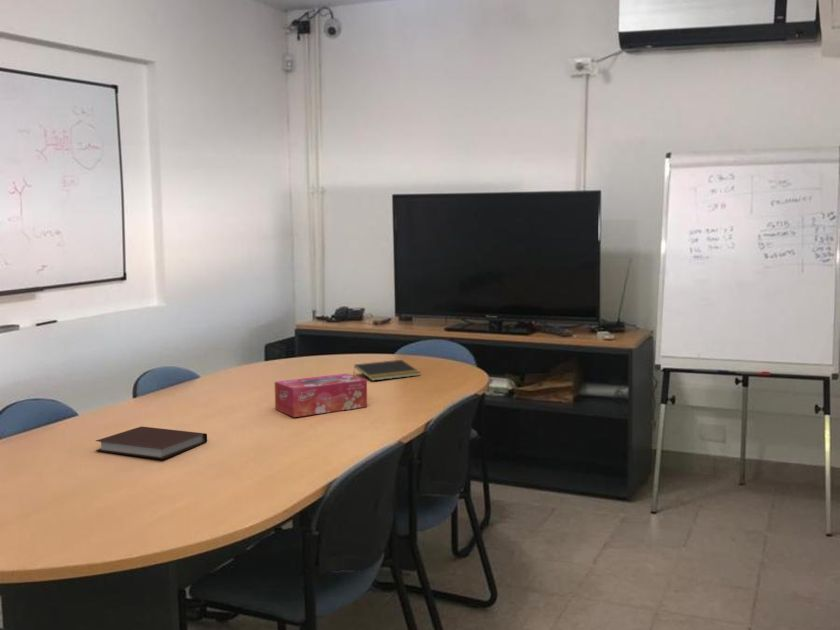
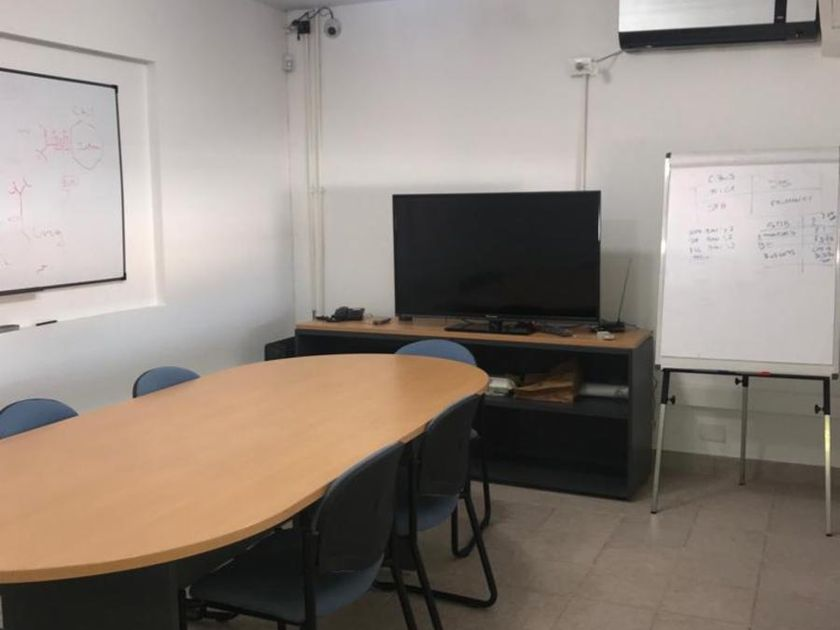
- tissue box [274,373,368,418]
- notepad [352,359,422,382]
- notebook [95,426,208,460]
